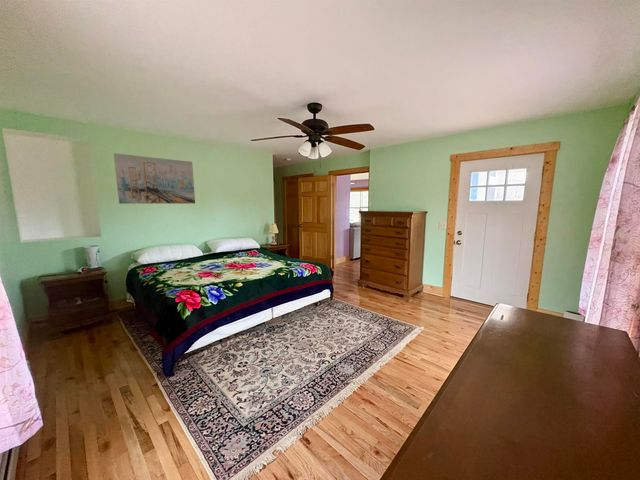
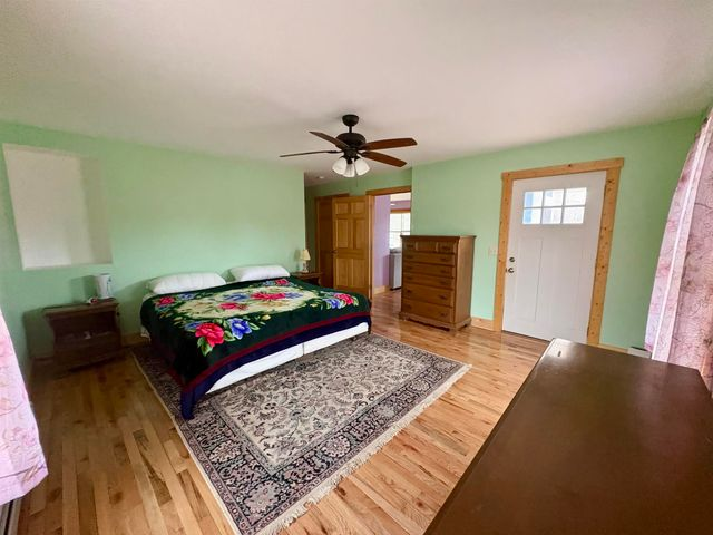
- wall art [113,152,196,205]
